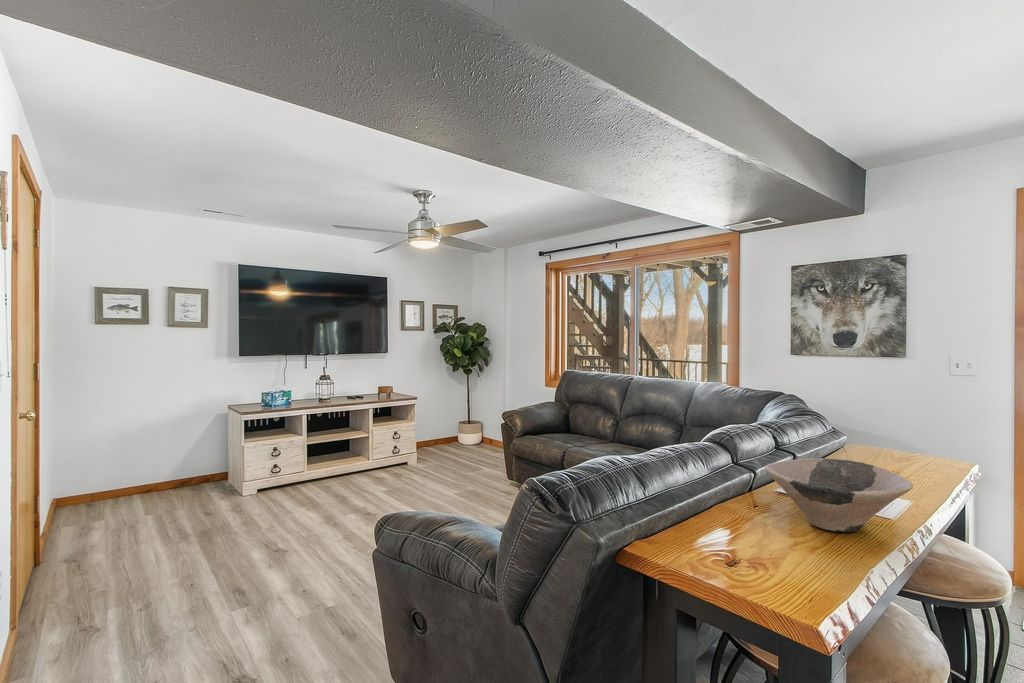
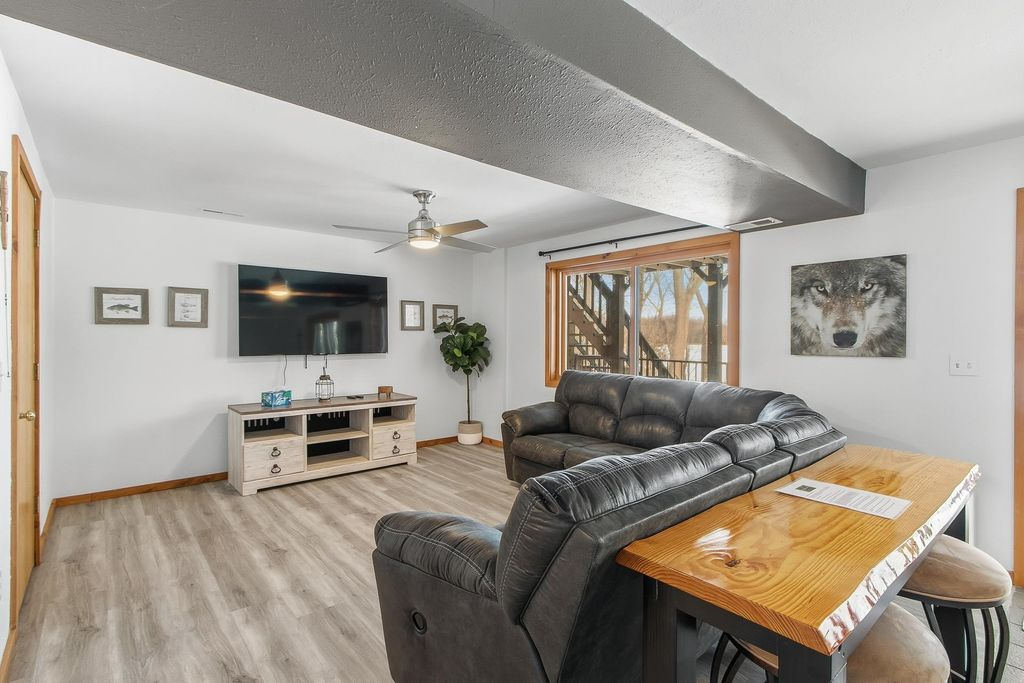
- ceramic bowl [763,457,914,533]
